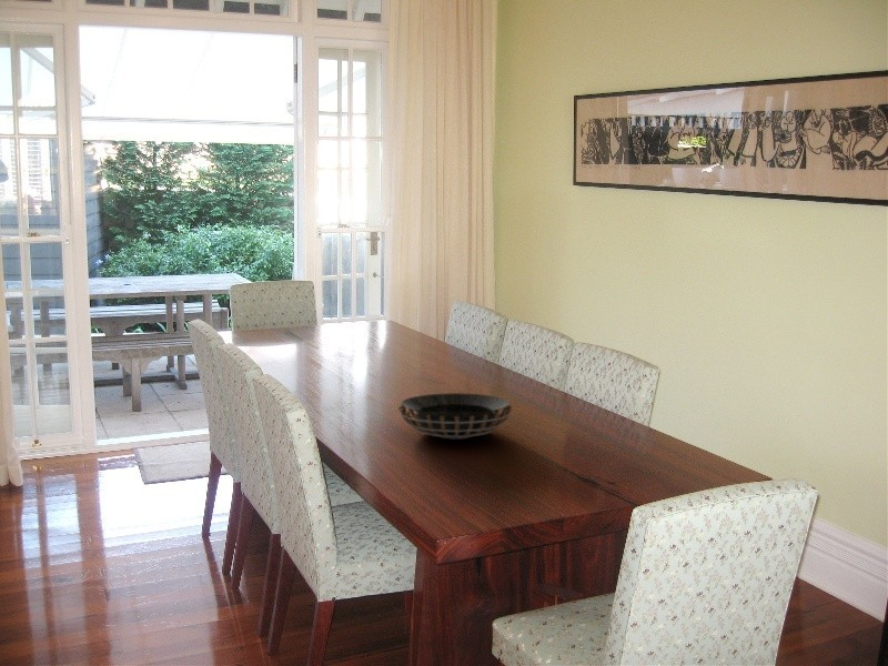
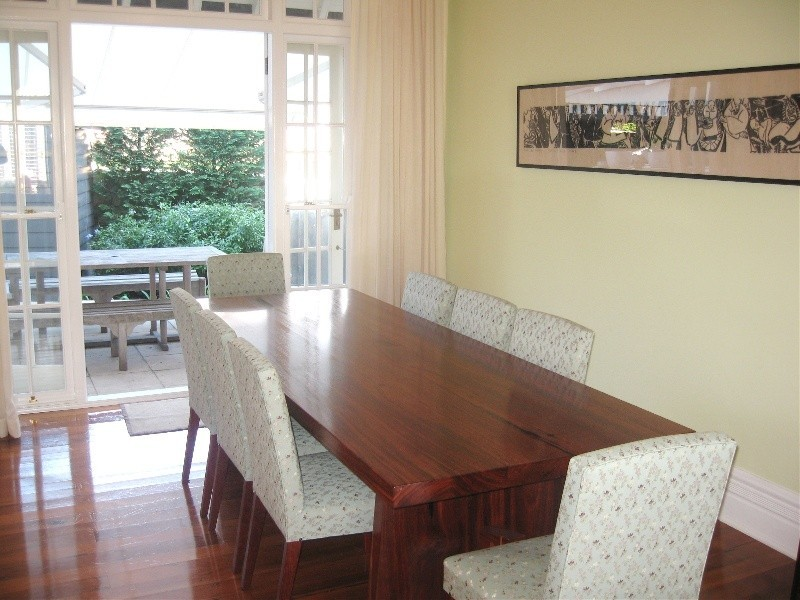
- decorative bowl [397,392,513,440]
